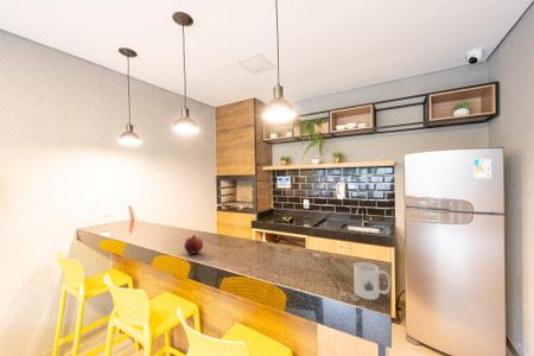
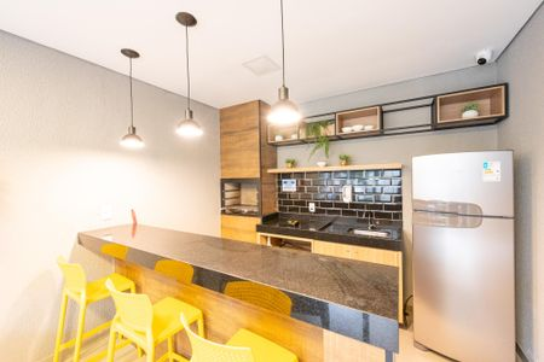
- fruit [183,234,204,255]
- mug [352,261,392,301]
